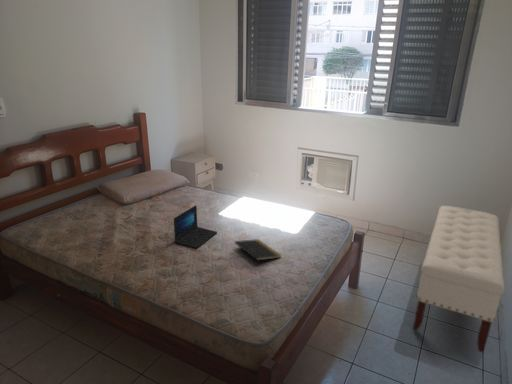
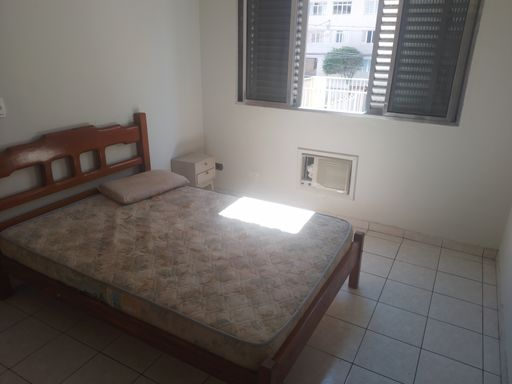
- bench [412,205,506,353]
- notepad [234,238,282,266]
- laptop [173,204,218,249]
